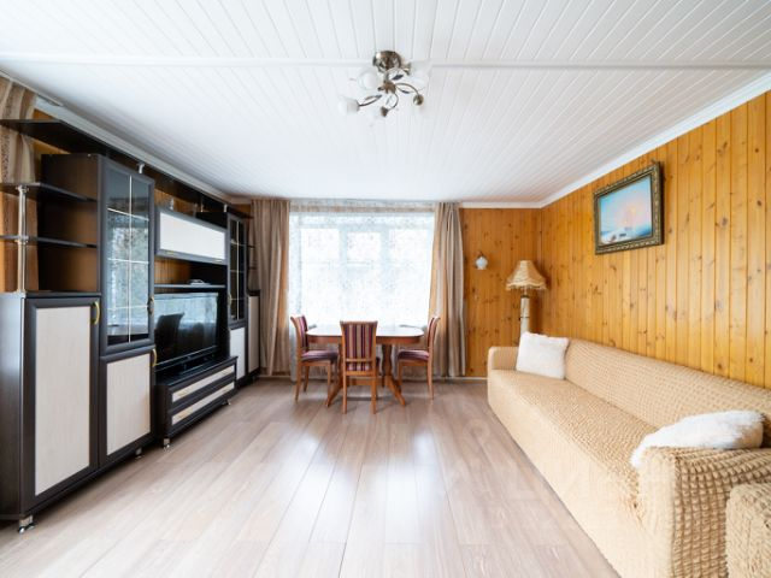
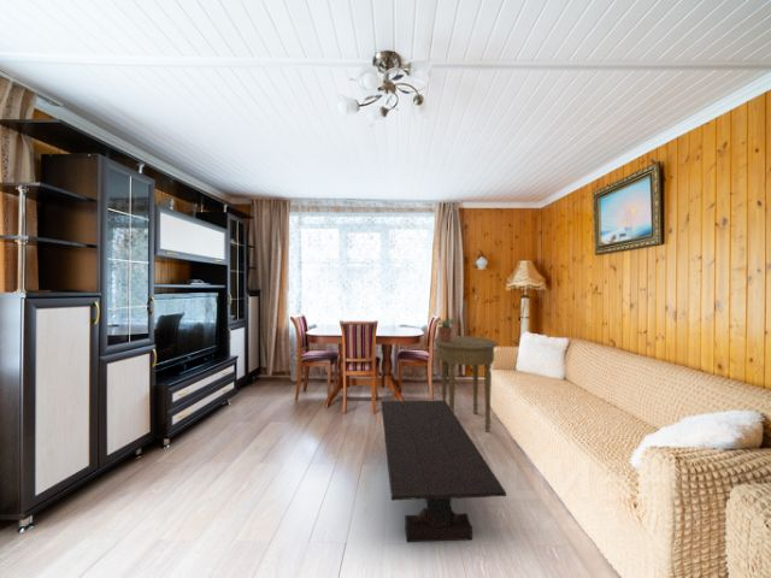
+ coffee table [379,400,507,543]
+ potted plant [432,318,458,342]
+ side table [432,335,499,434]
